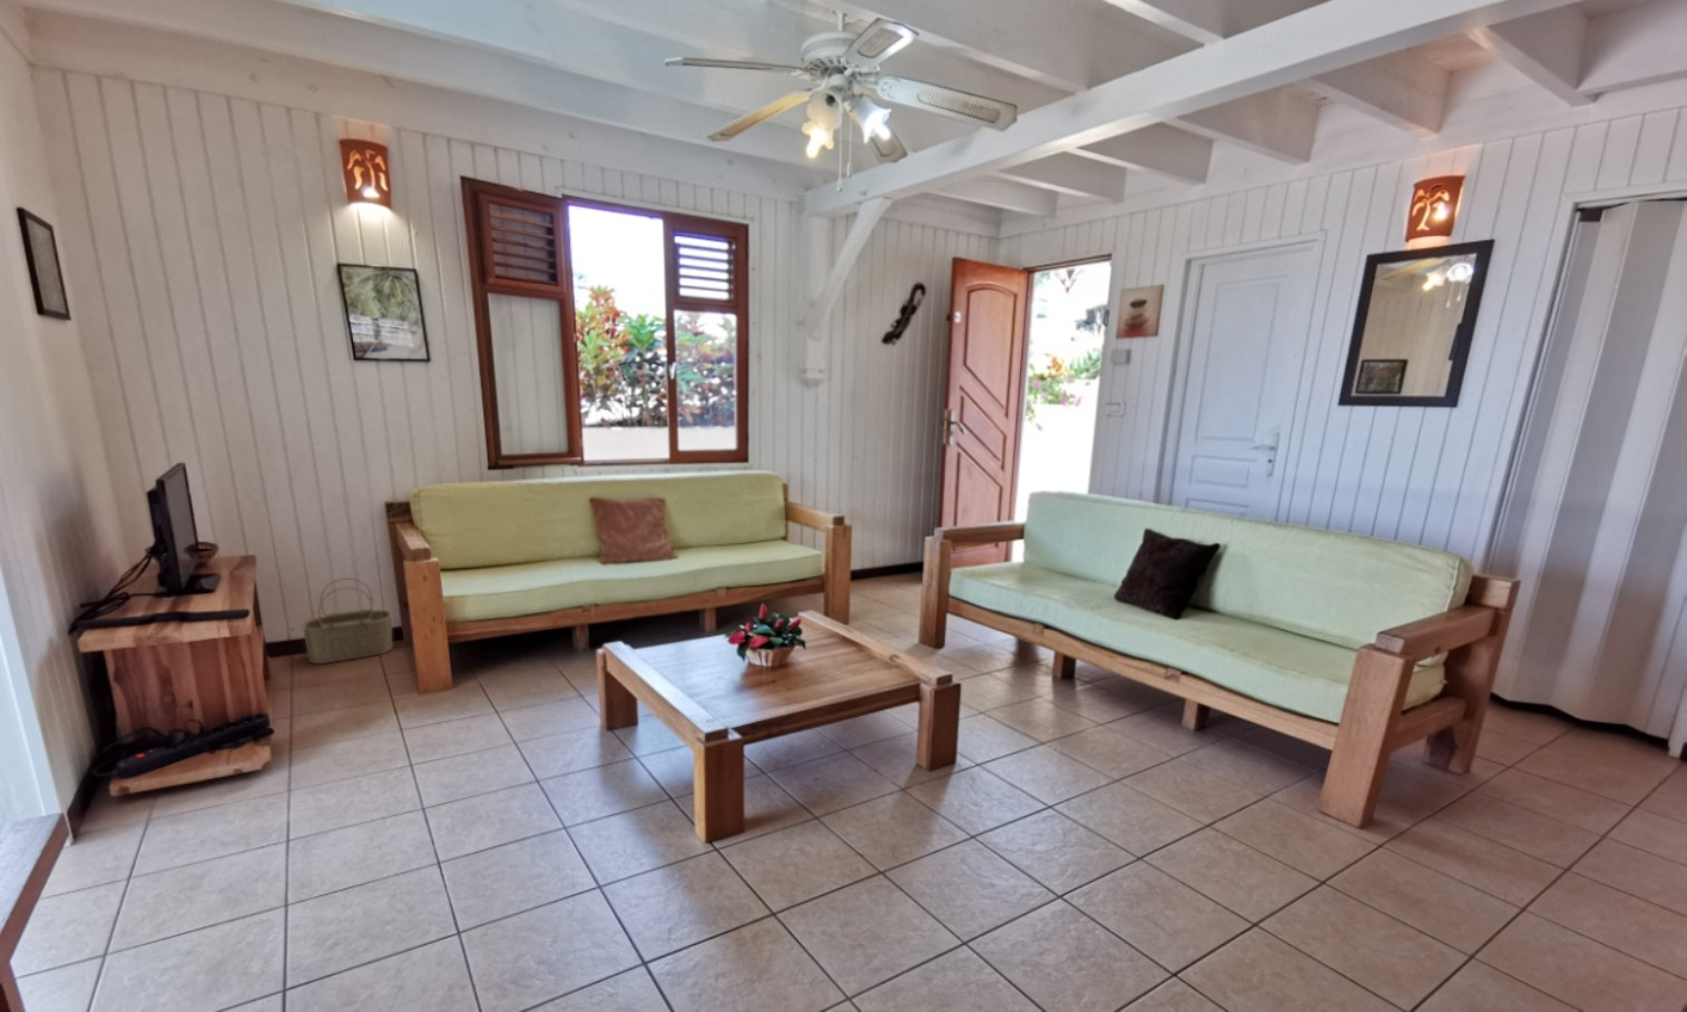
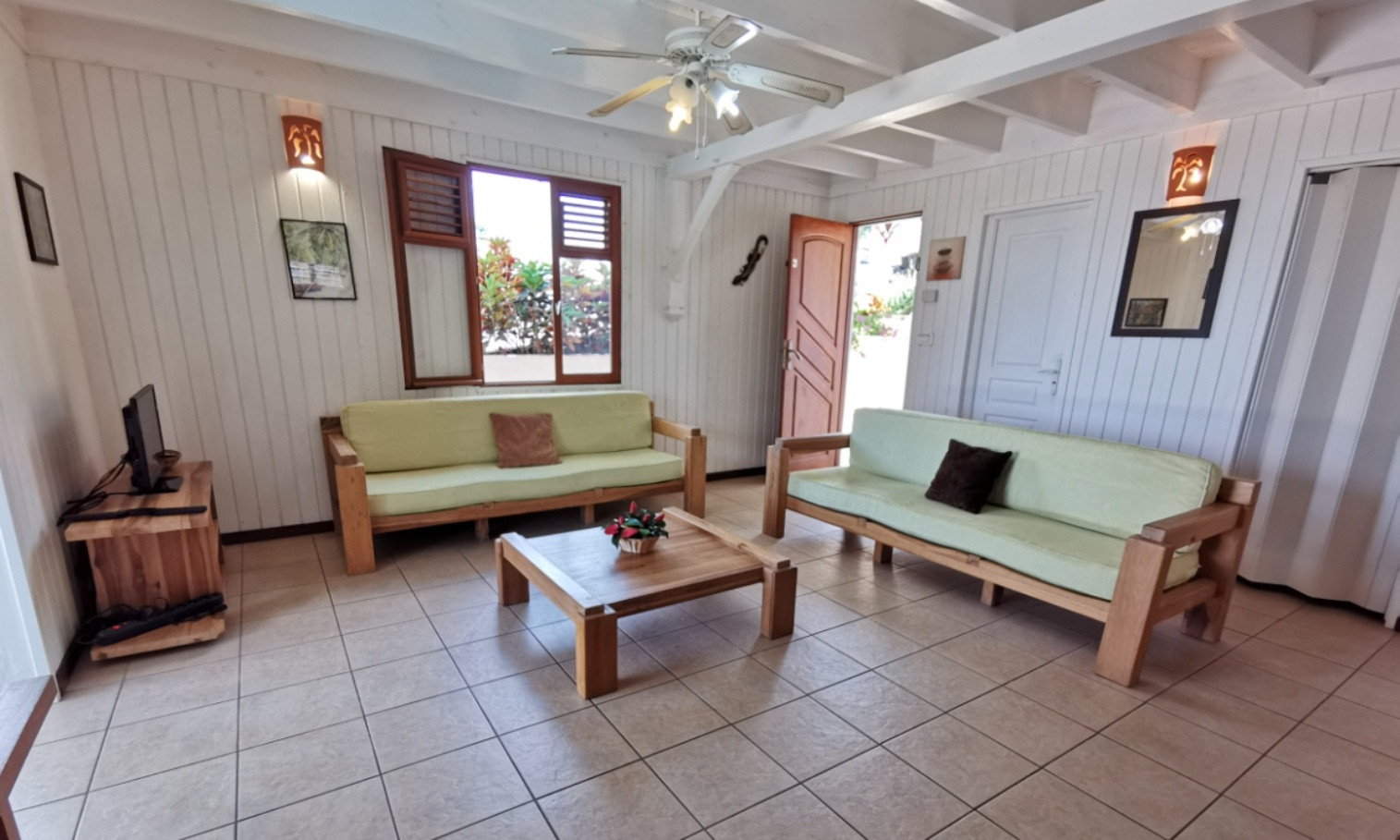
- wicker basket [301,577,393,665]
